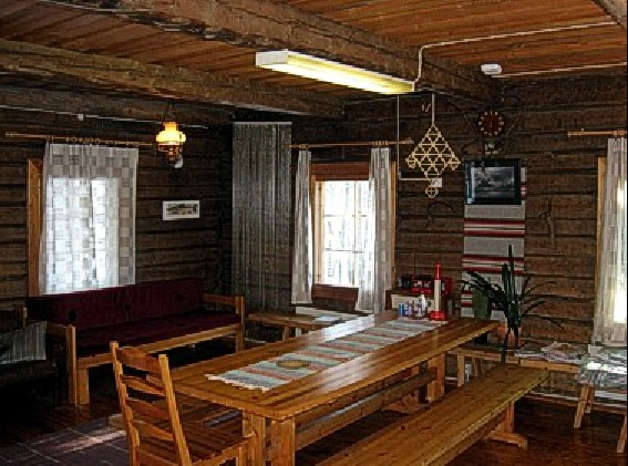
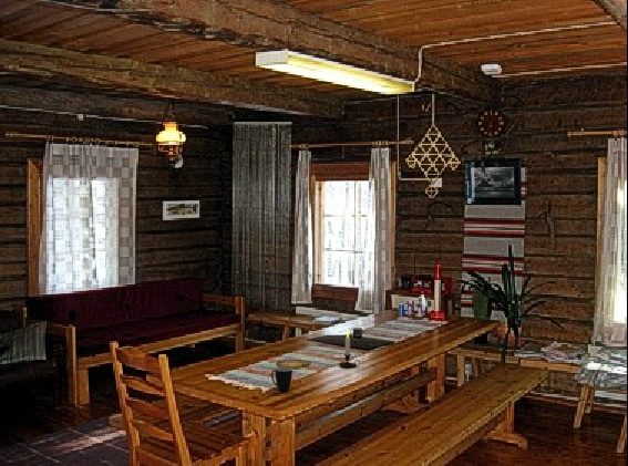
+ candle [338,329,361,369]
+ placemat [306,327,397,350]
+ mug [270,366,294,392]
